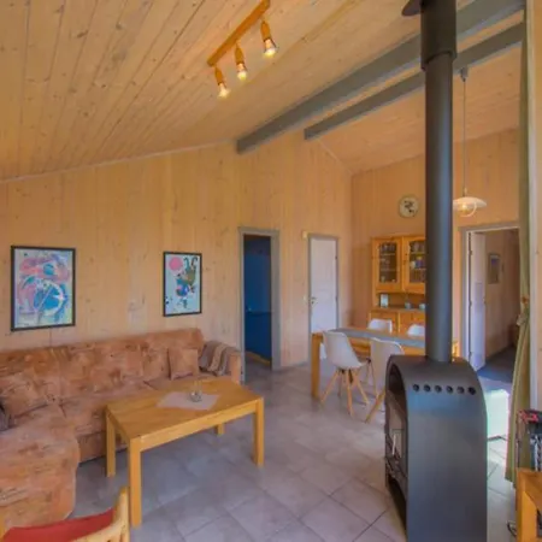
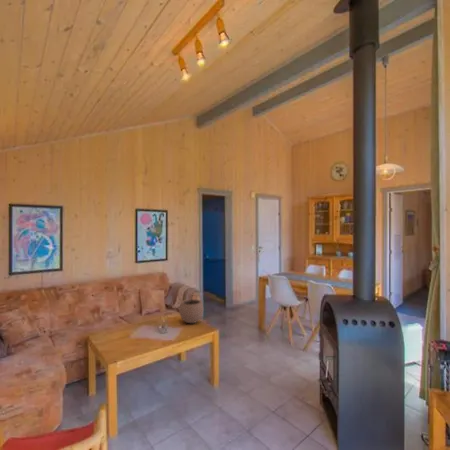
+ plant pot [179,293,204,324]
